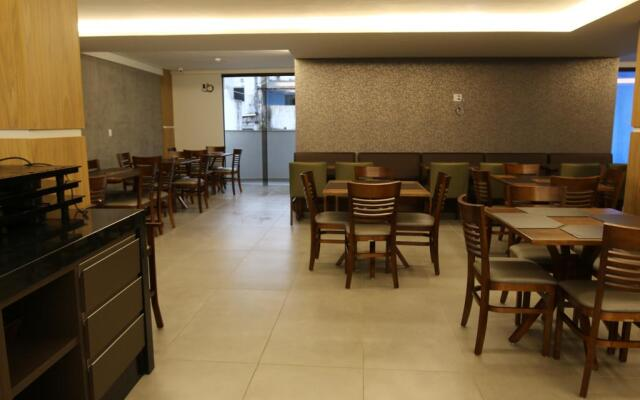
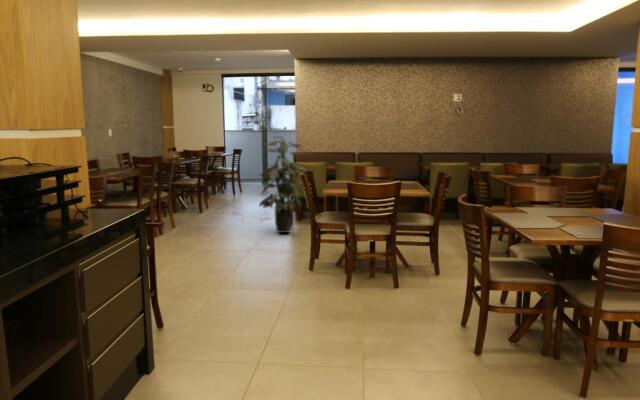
+ indoor plant [258,135,307,234]
